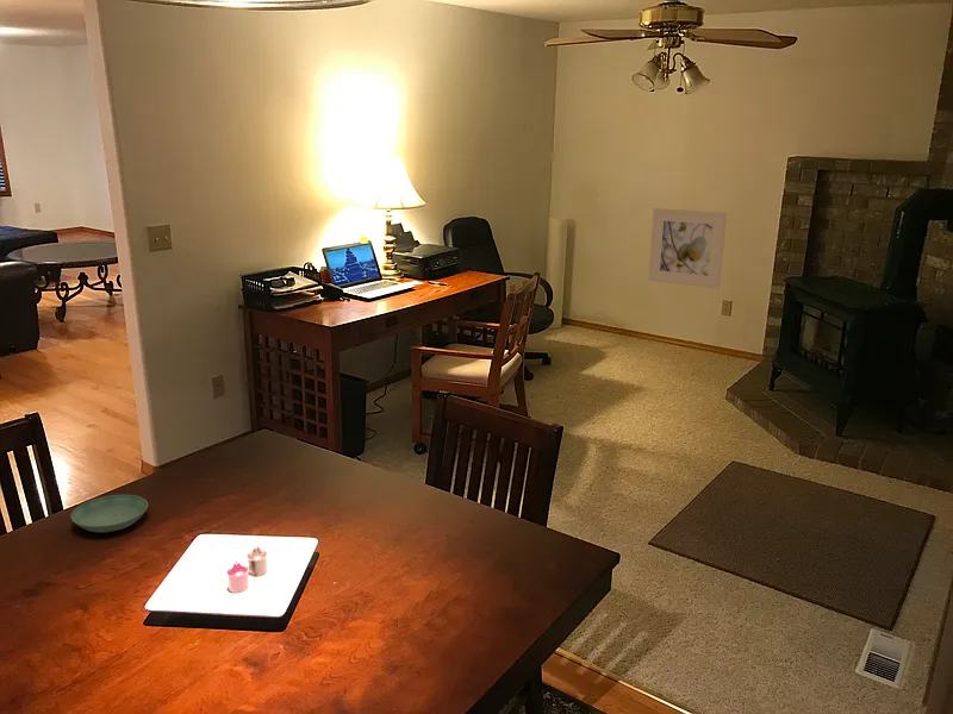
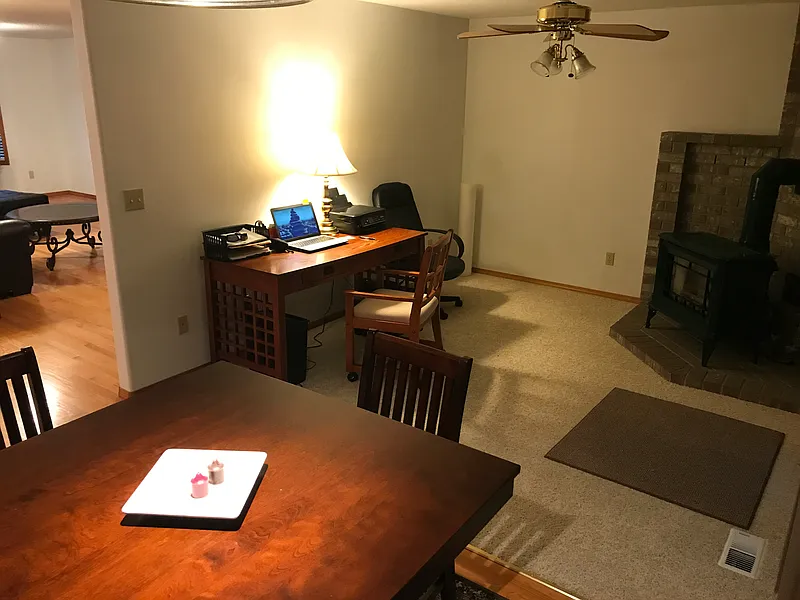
- saucer [70,494,149,533]
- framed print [647,207,728,290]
